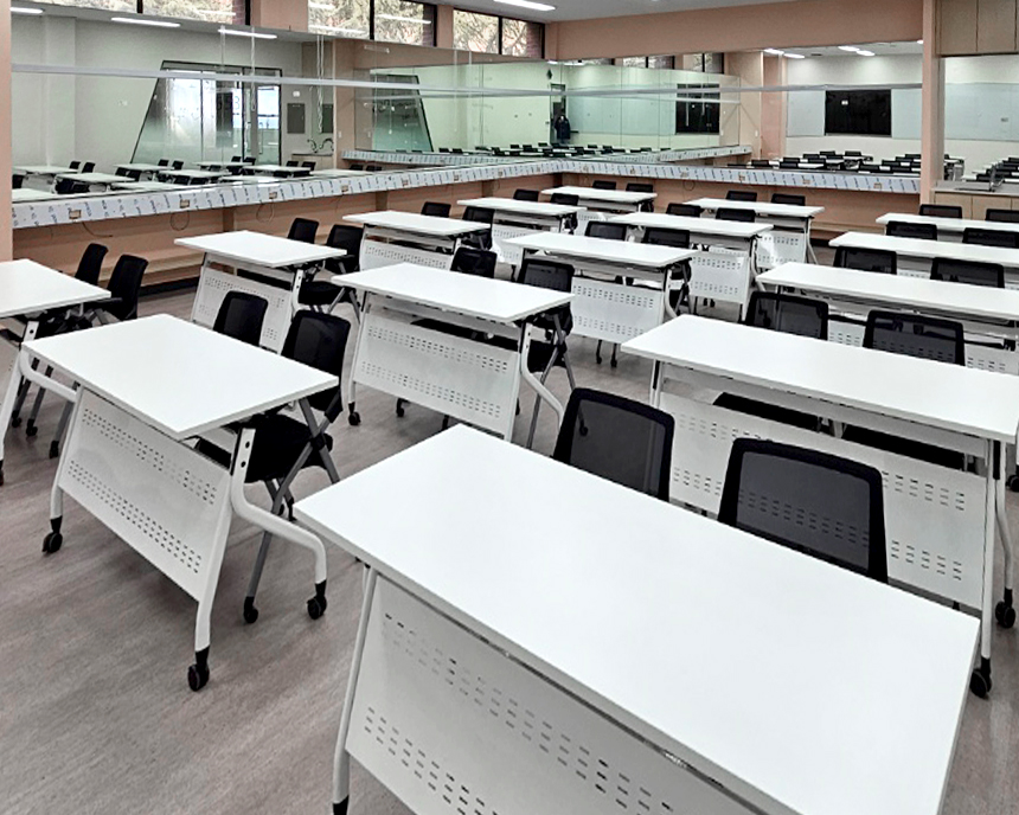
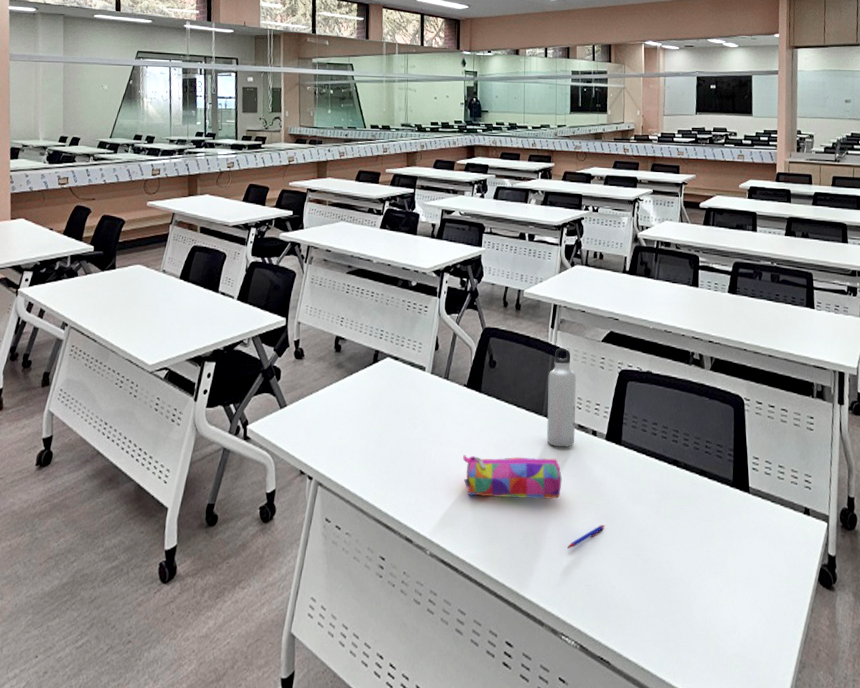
+ pencil case [462,454,562,500]
+ water bottle [546,347,577,447]
+ pen [566,524,605,549]
